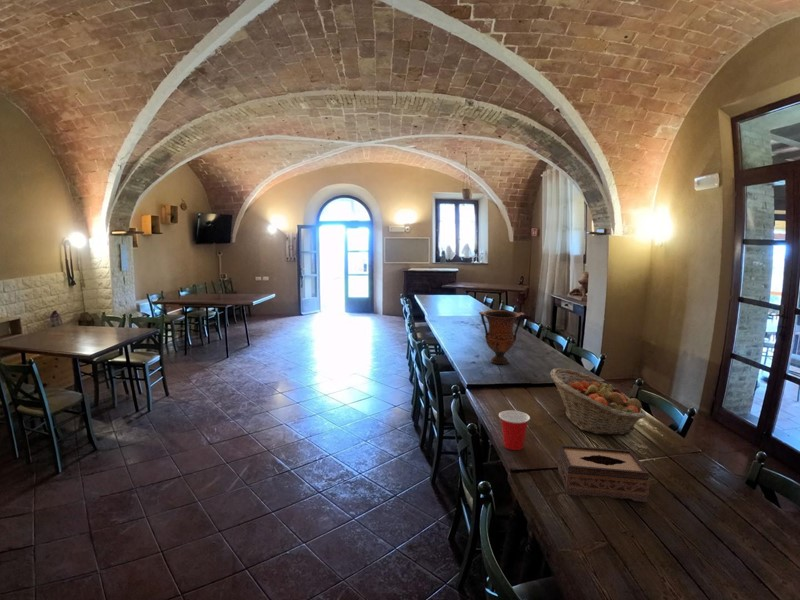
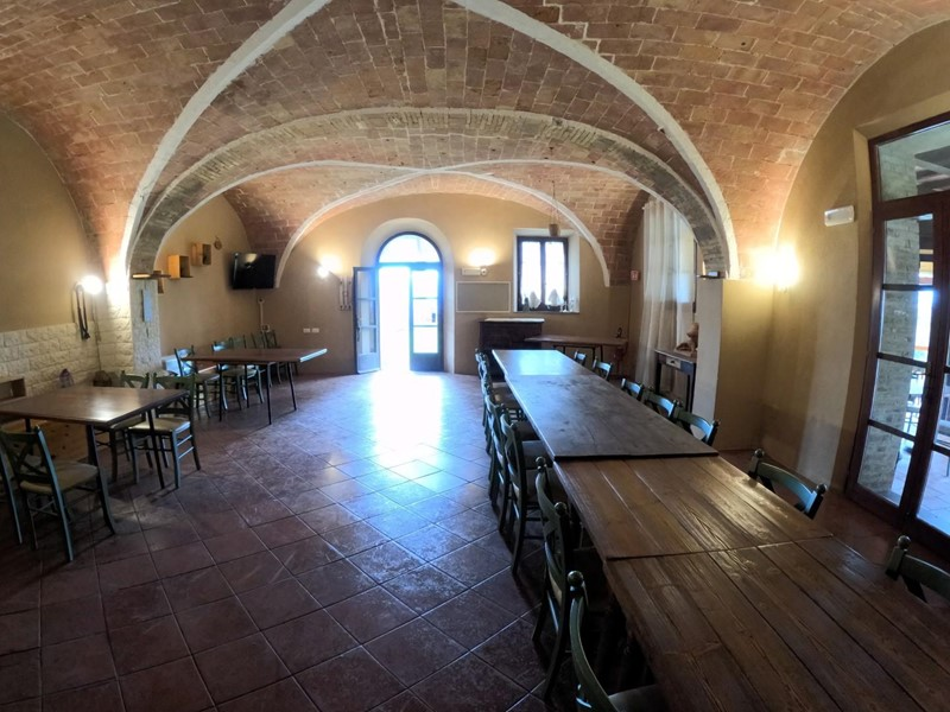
- tissue box [557,444,651,503]
- fruit basket [549,367,647,436]
- cup [498,409,531,451]
- vase [478,309,526,365]
